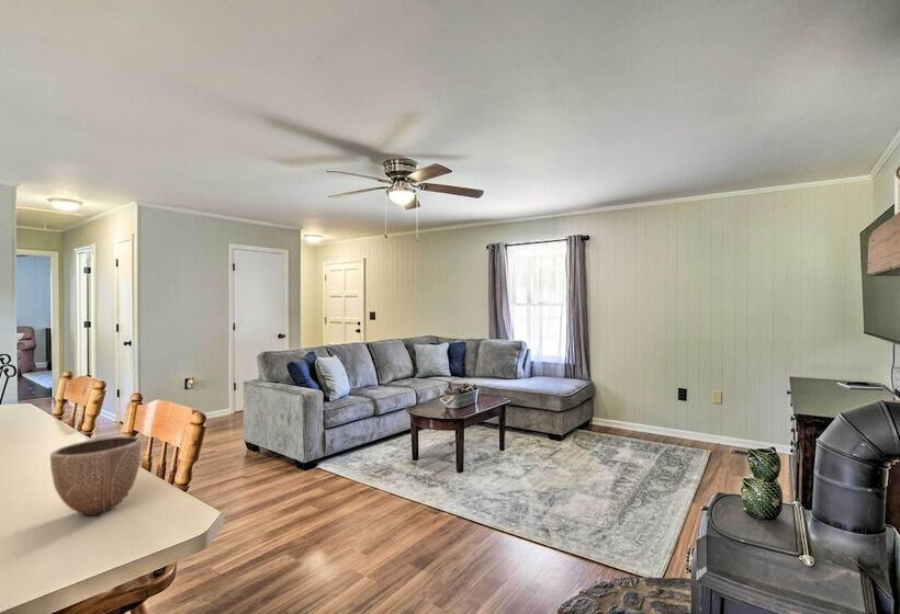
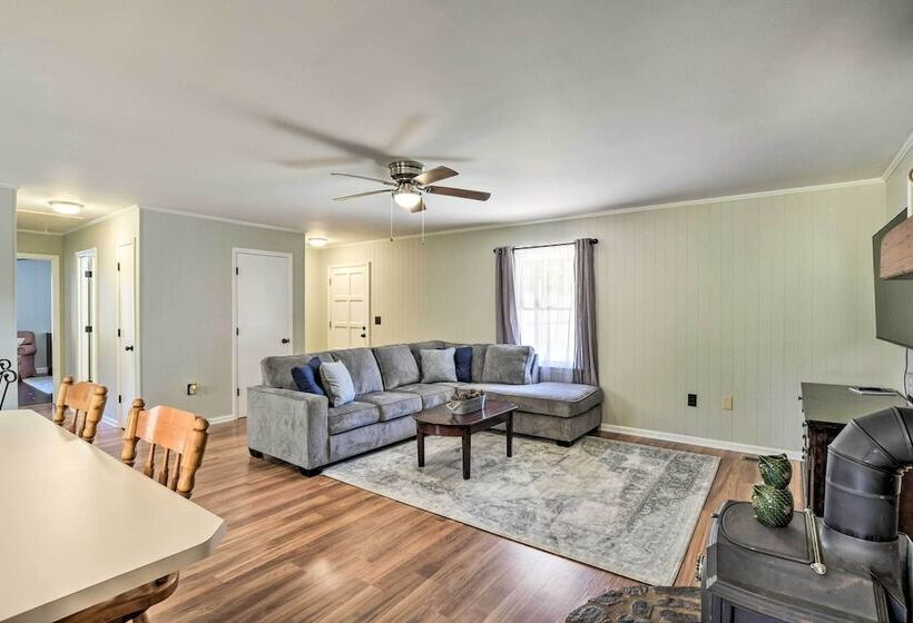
- decorative bowl [49,435,142,516]
